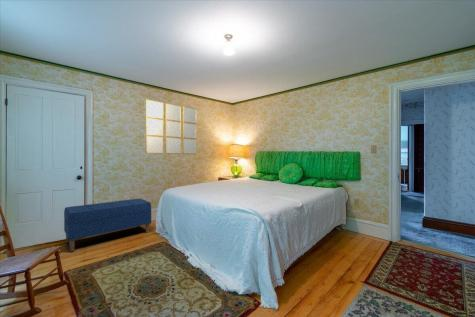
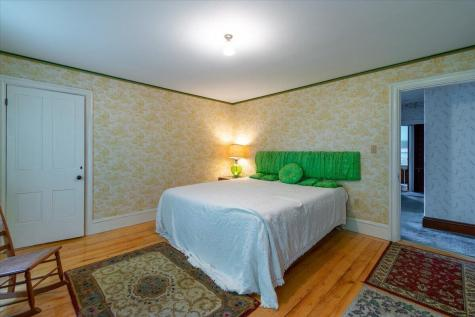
- bench [63,197,152,252]
- home mirror [145,99,198,155]
